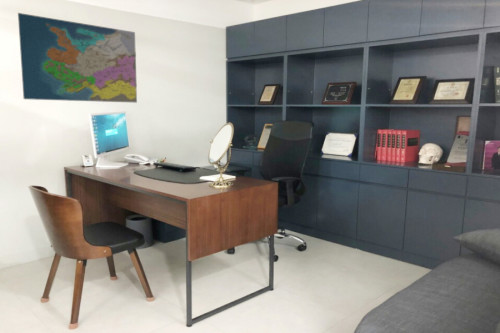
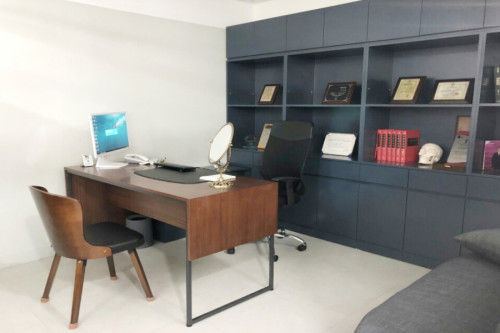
- map [17,12,138,104]
